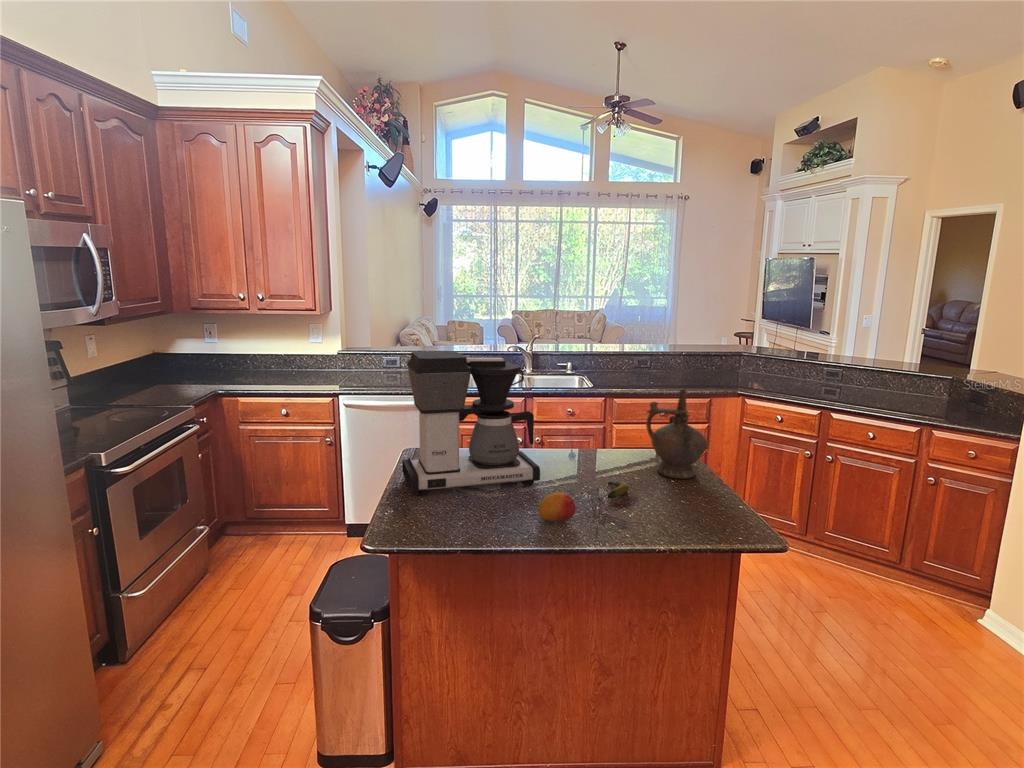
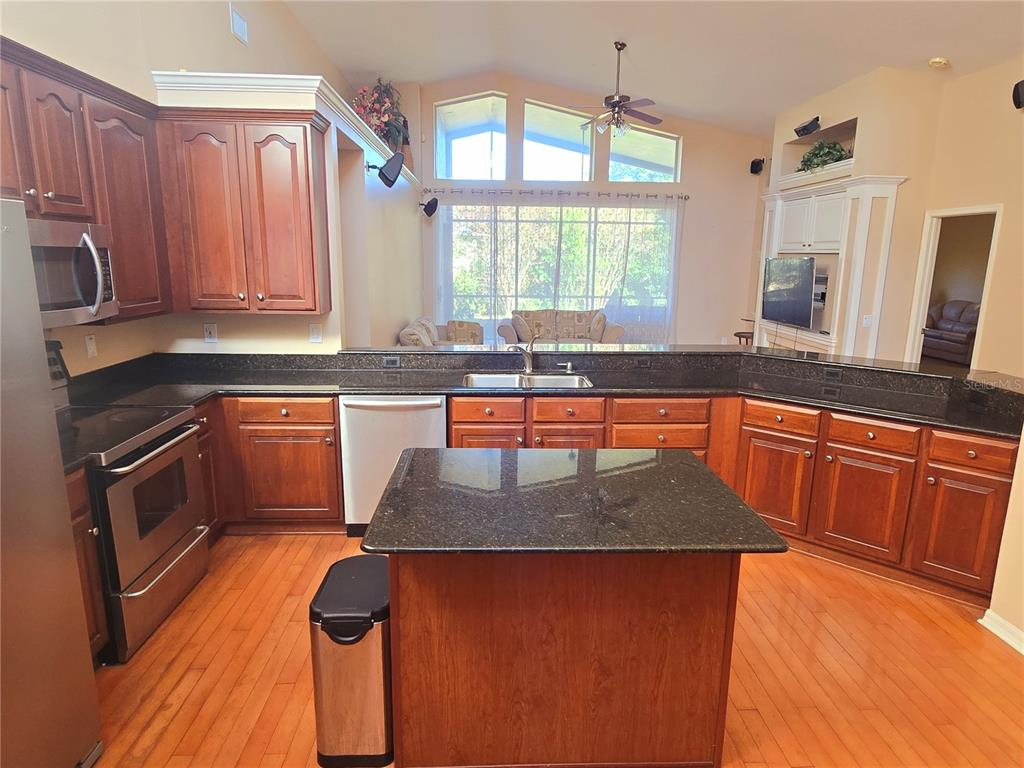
- ceremonial vessel [645,388,708,480]
- banana [607,480,630,499]
- coffee maker [401,350,541,497]
- fruit [537,491,577,522]
